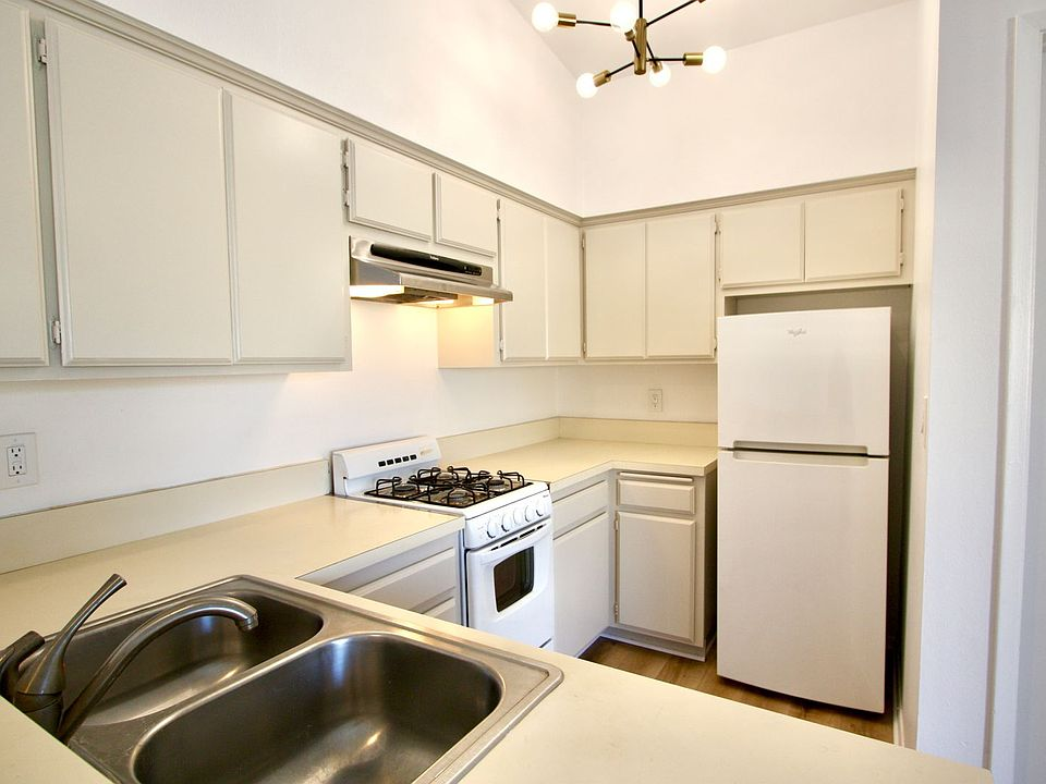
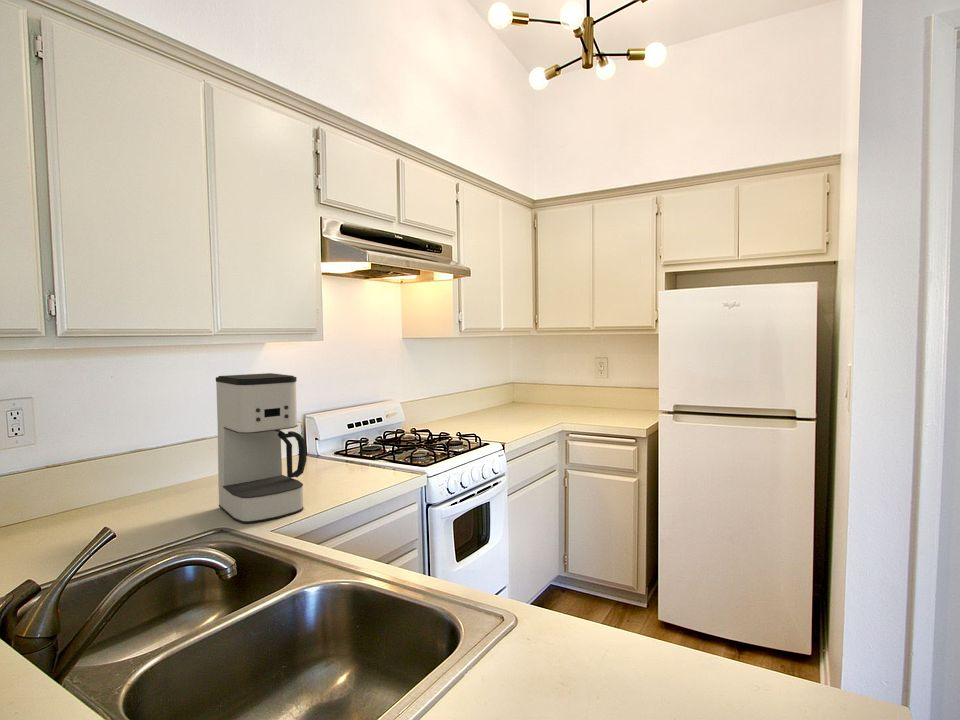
+ coffee maker [215,372,308,524]
